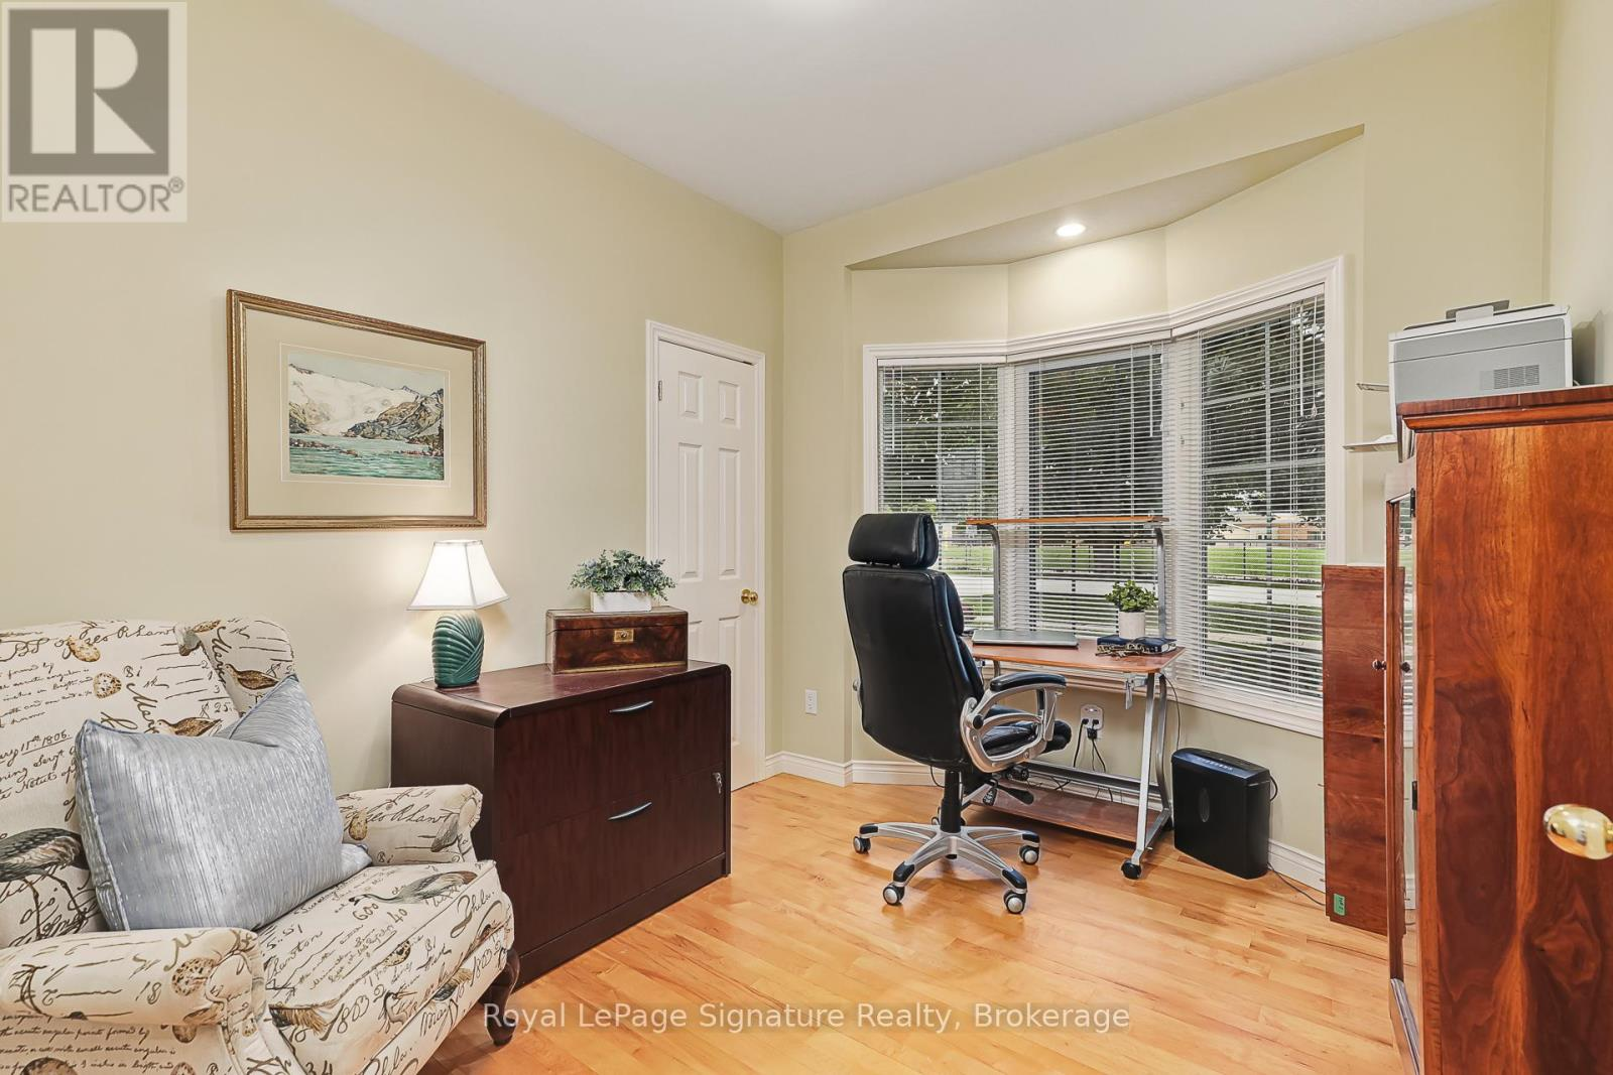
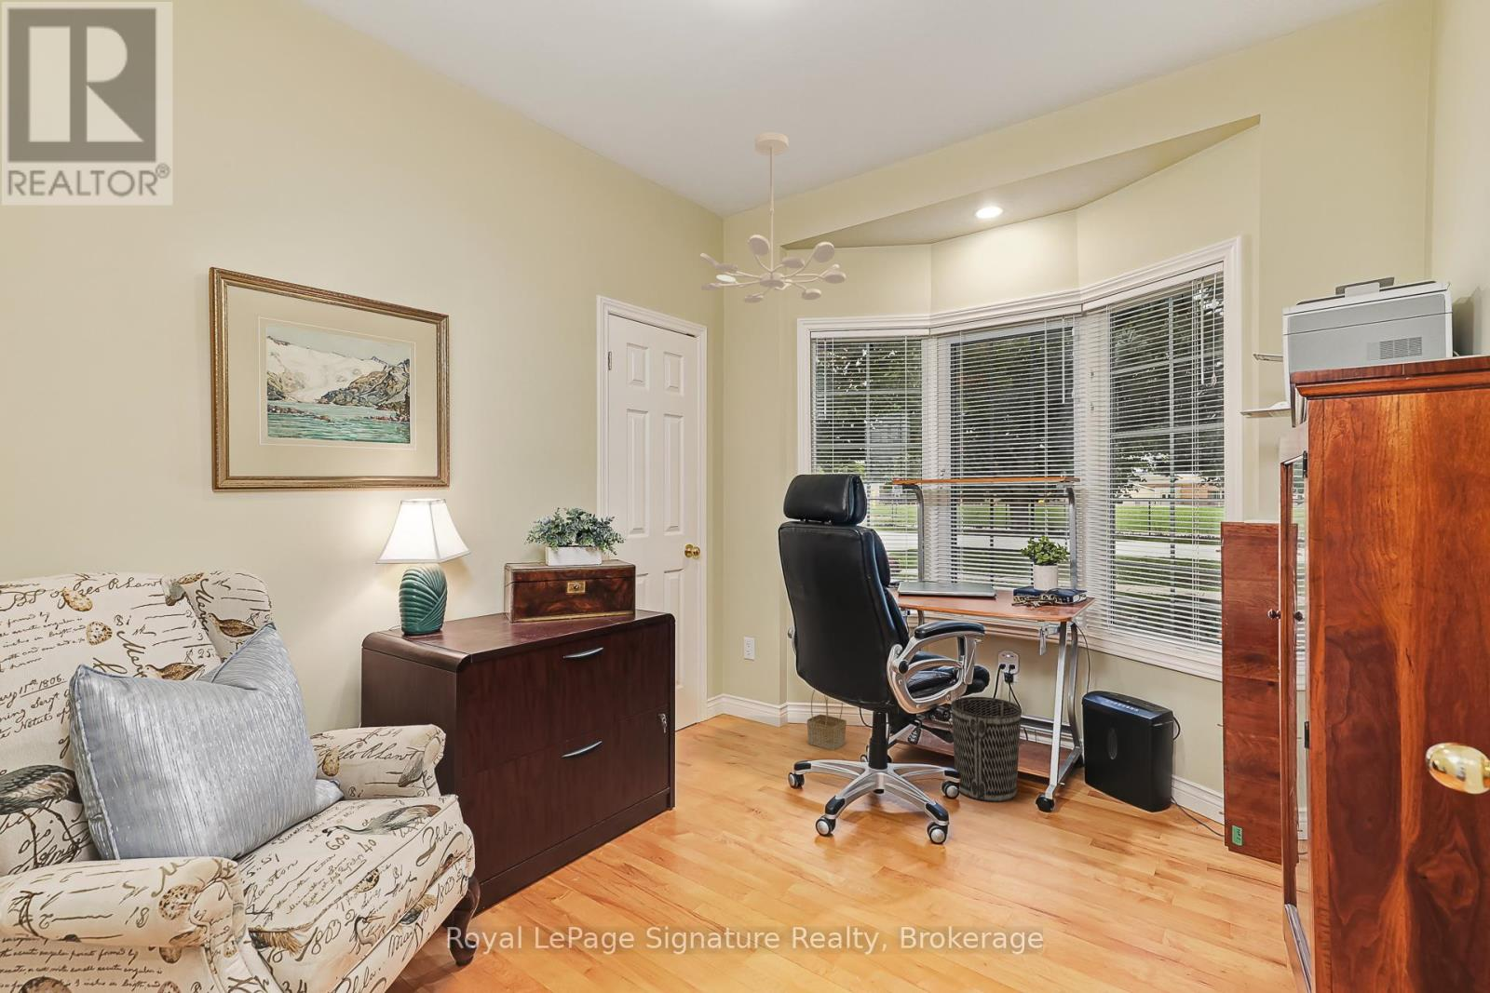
+ basket [806,688,847,751]
+ ceiling light [700,131,847,305]
+ wastebasket [951,696,1022,803]
